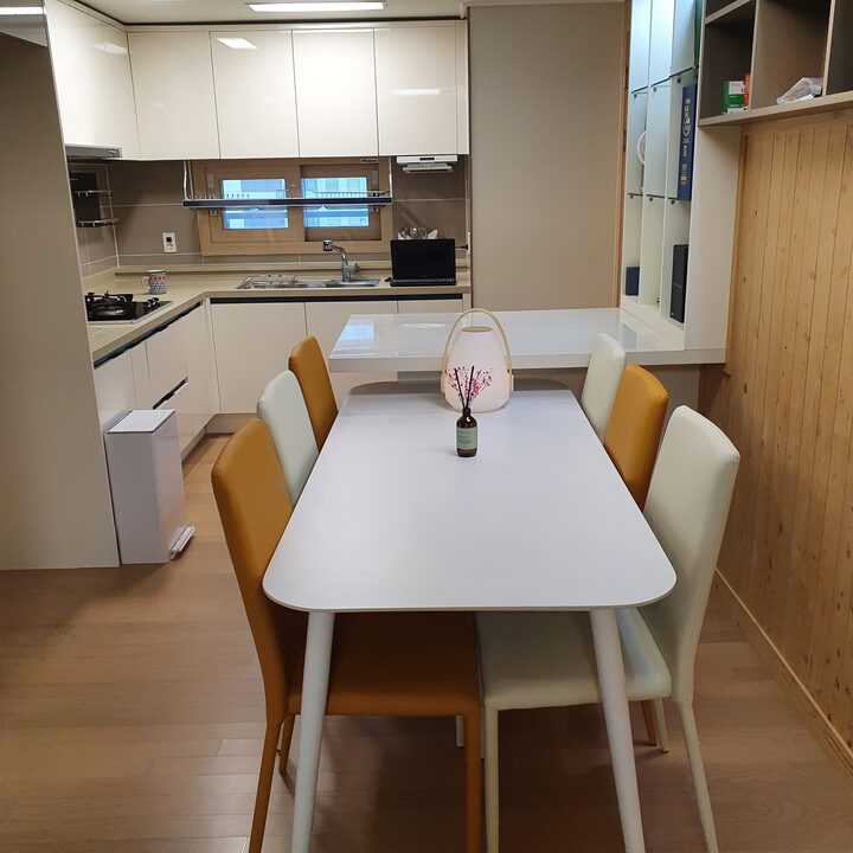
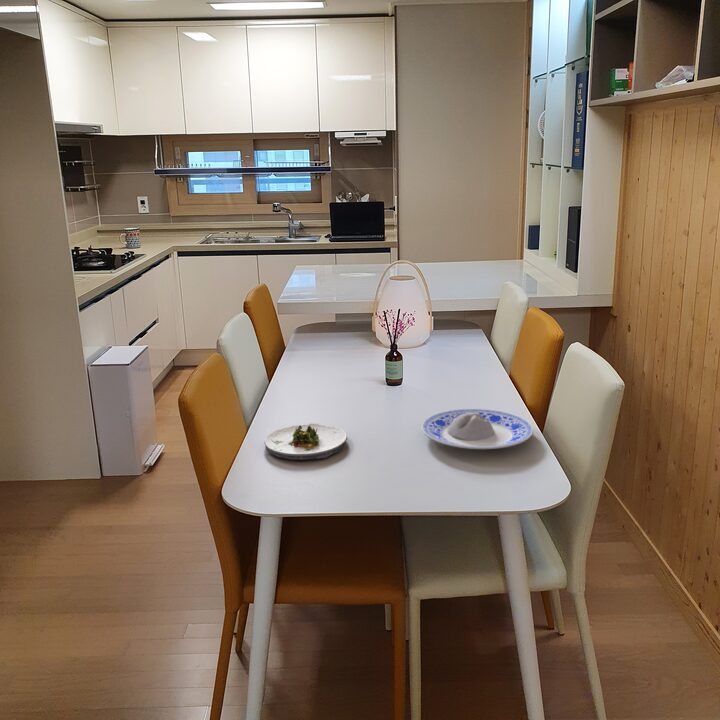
+ plate [420,408,534,450]
+ salad plate [264,423,348,461]
